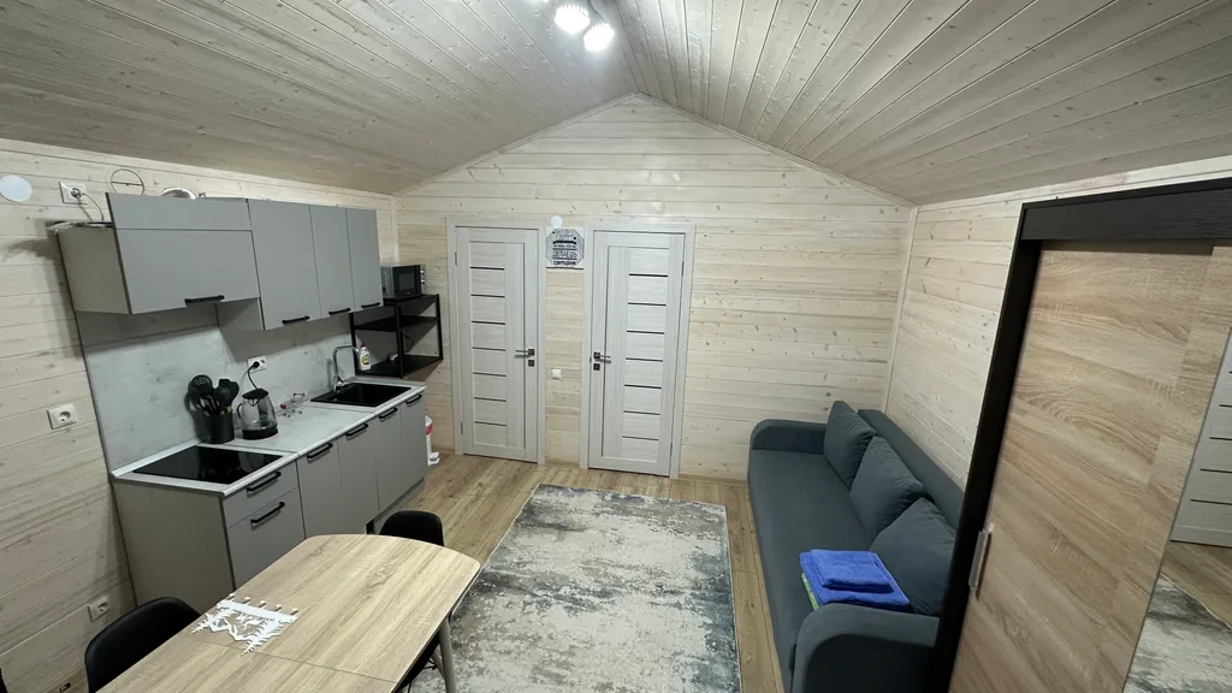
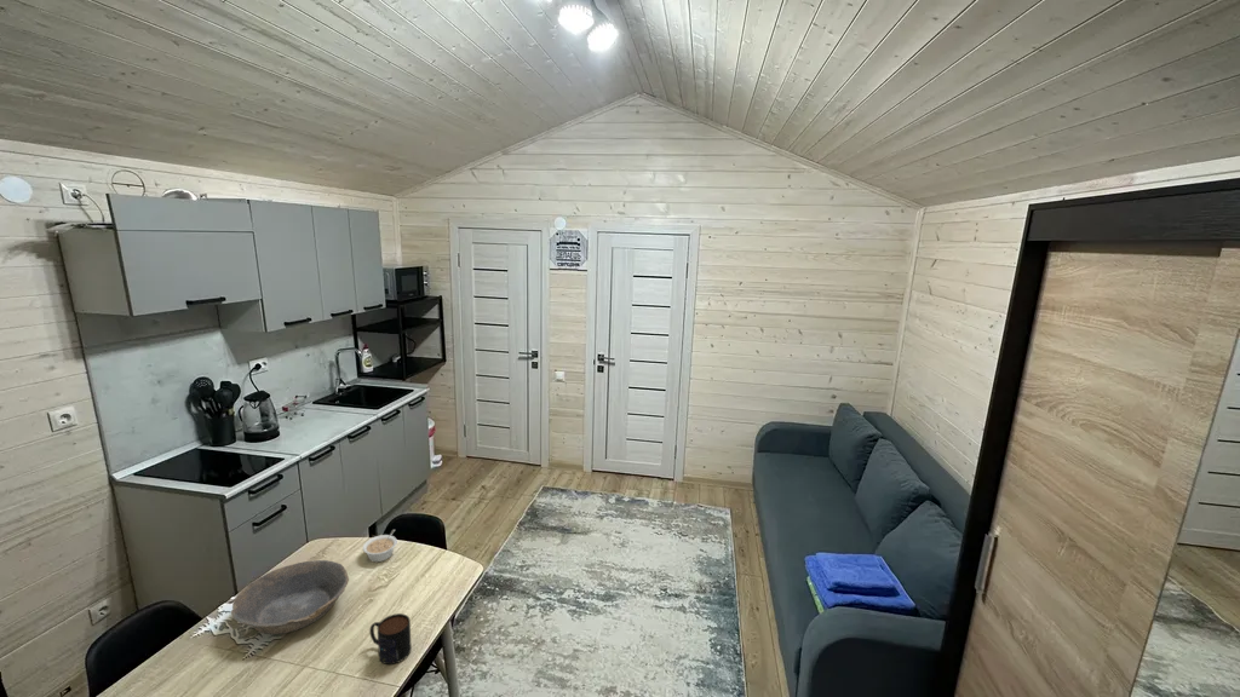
+ mug [368,612,413,666]
+ legume [362,529,398,563]
+ bowl [230,559,350,635]
